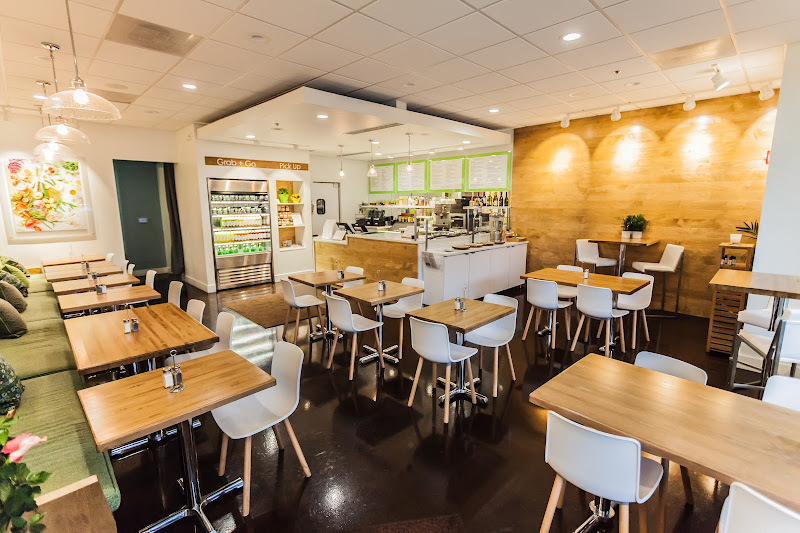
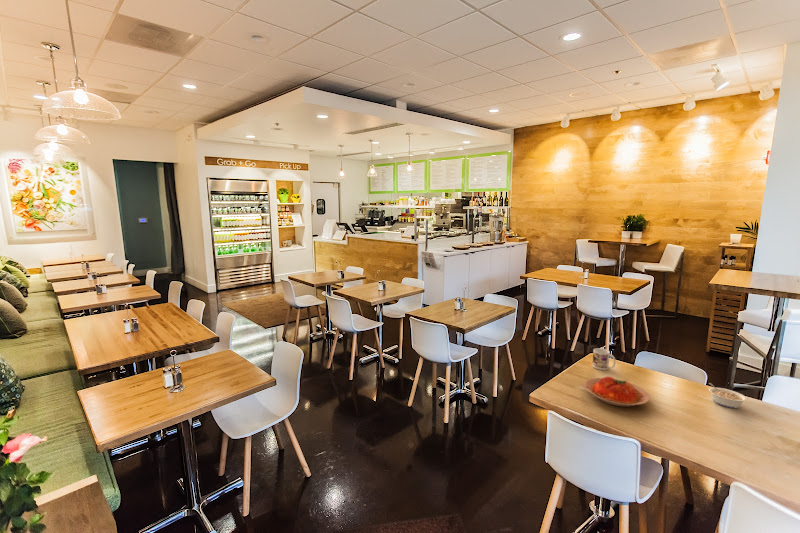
+ plate [584,375,651,407]
+ legume [708,382,748,409]
+ mug [591,347,617,371]
